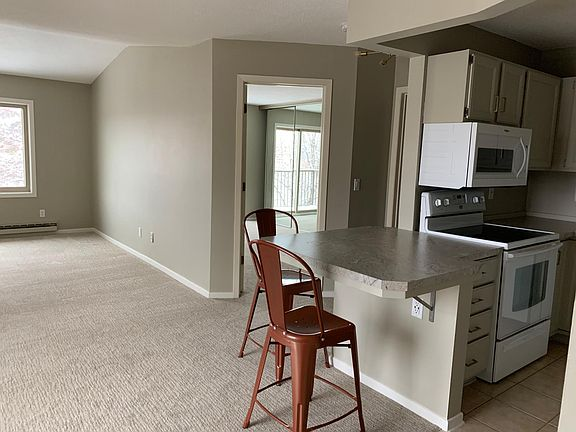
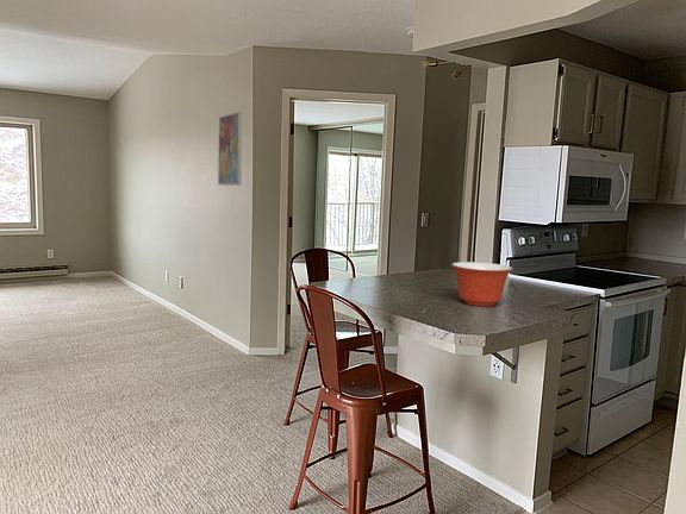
+ wall art [217,111,243,187]
+ mixing bowl [450,261,514,307]
